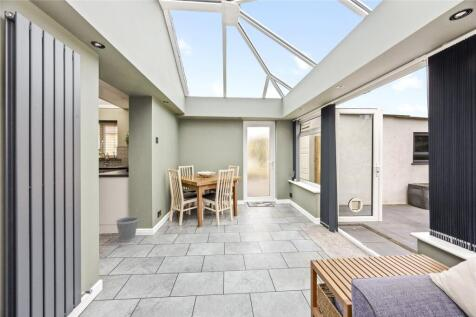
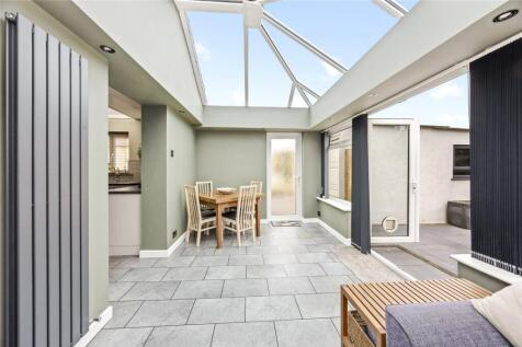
- wastebasket [115,216,140,243]
